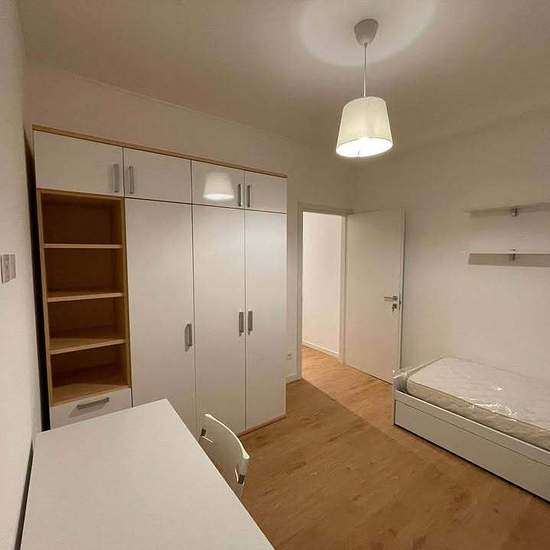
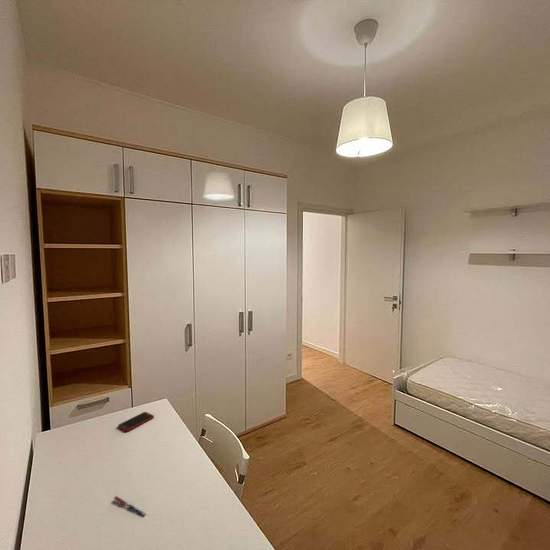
+ pen [113,495,147,518]
+ cell phone [117,411,155,432]
